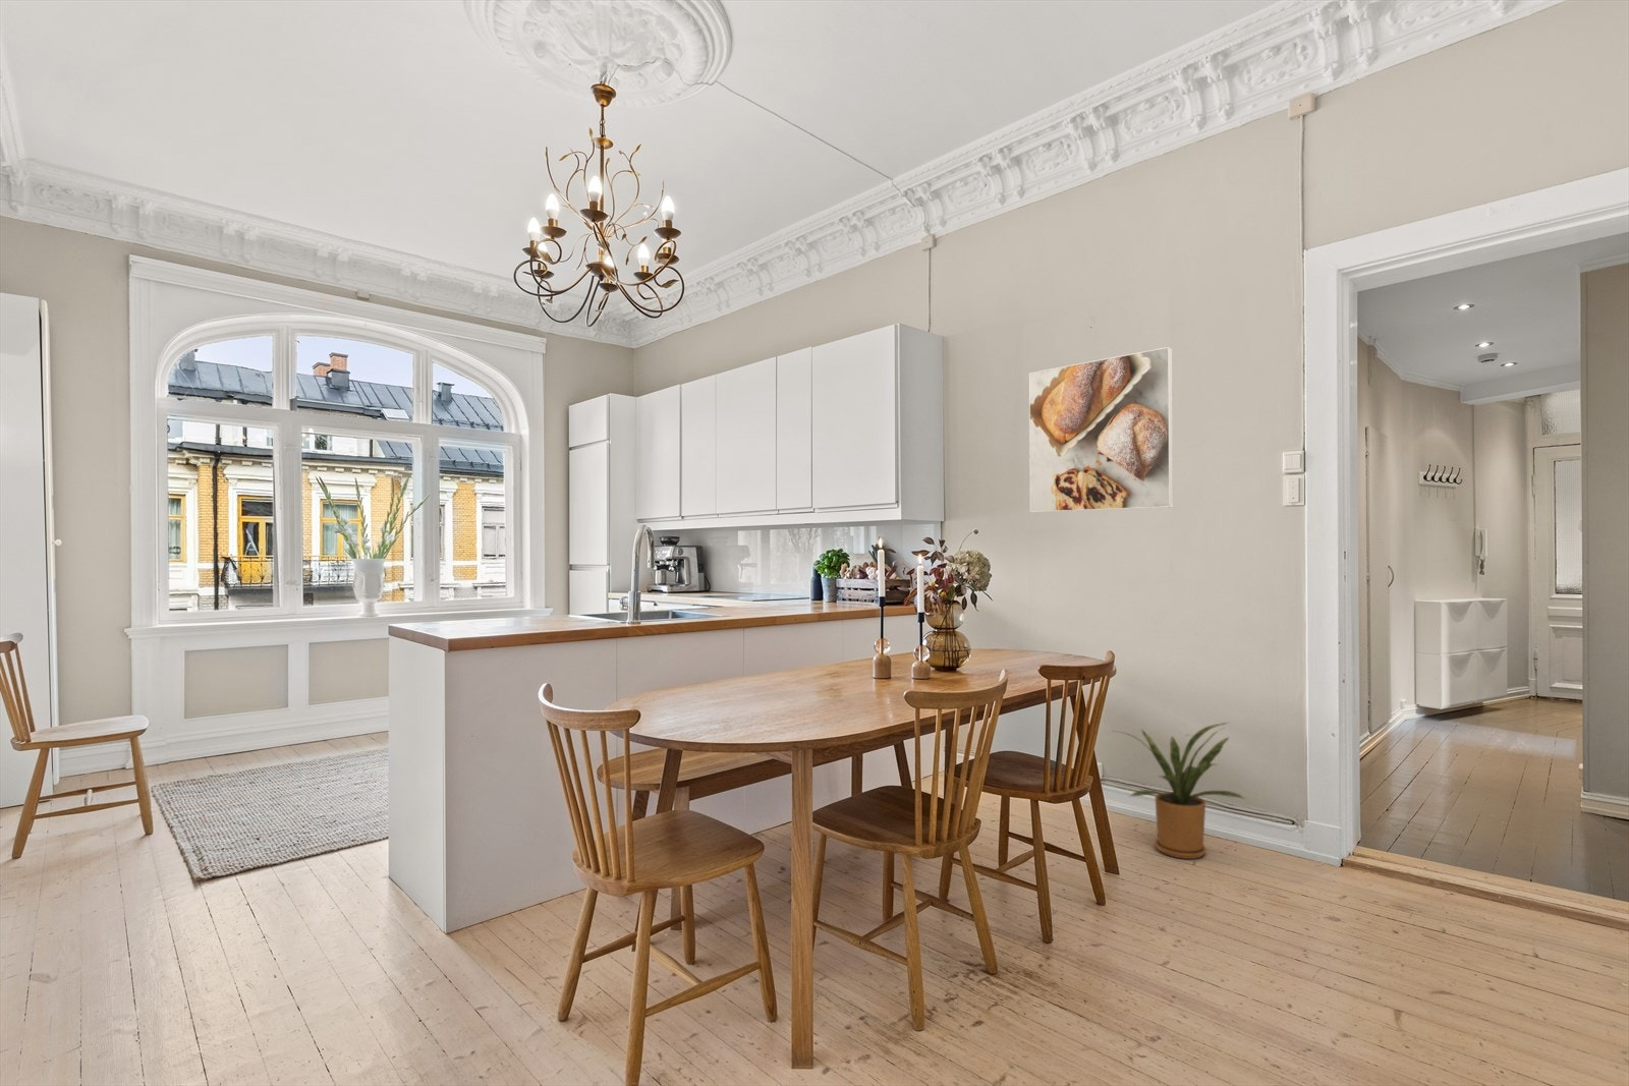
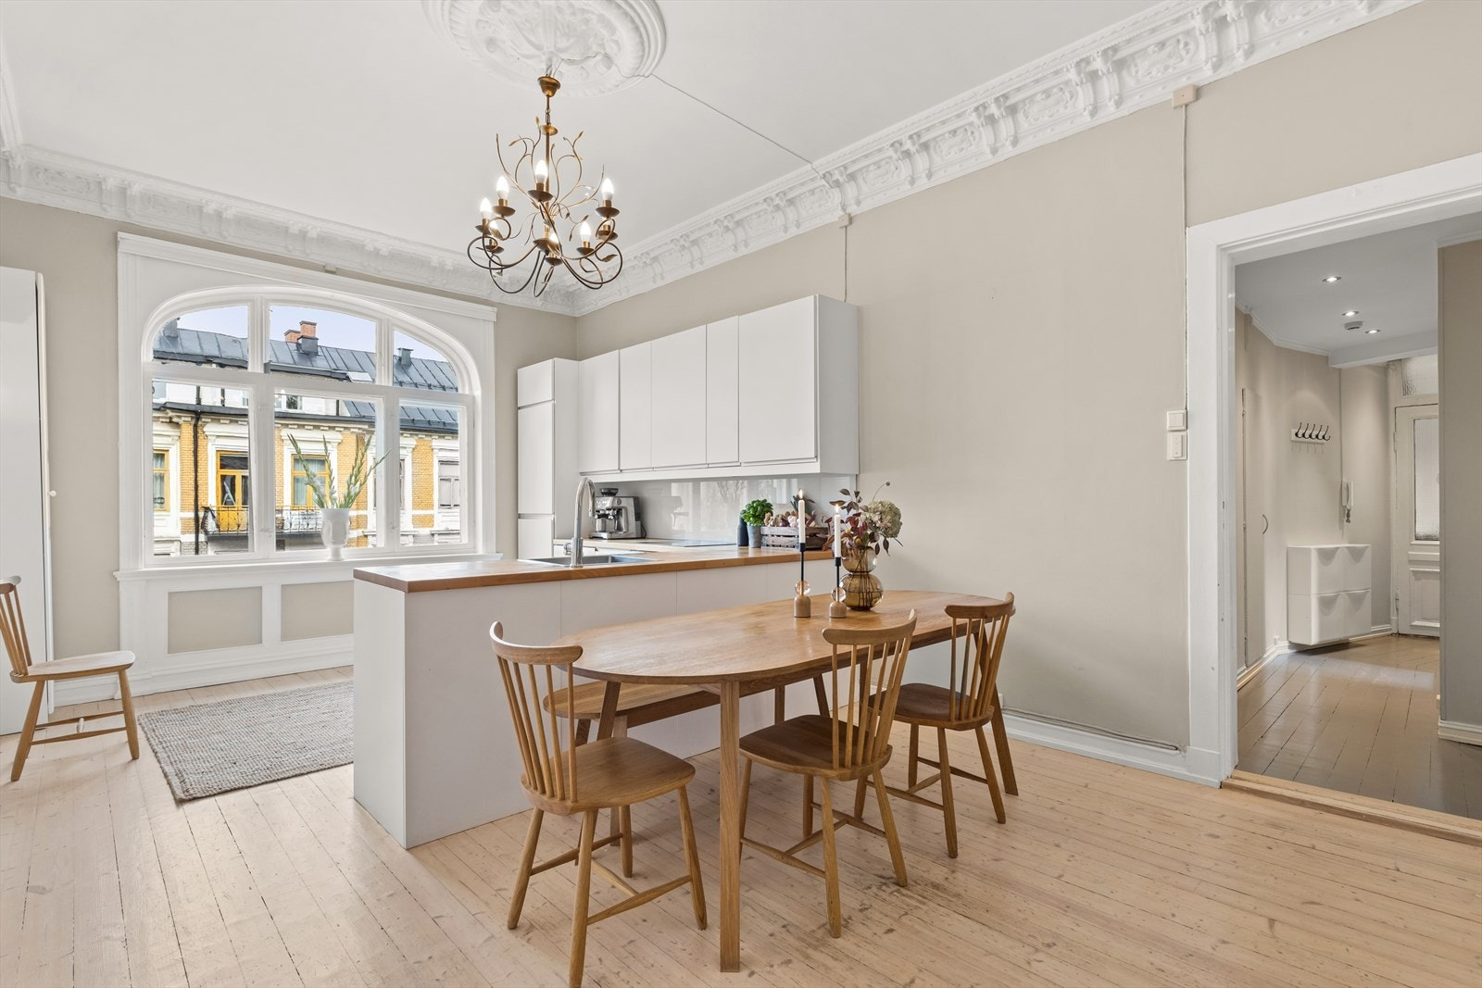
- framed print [1028,347,1174,513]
- house plant [1113,721,1248,861]
